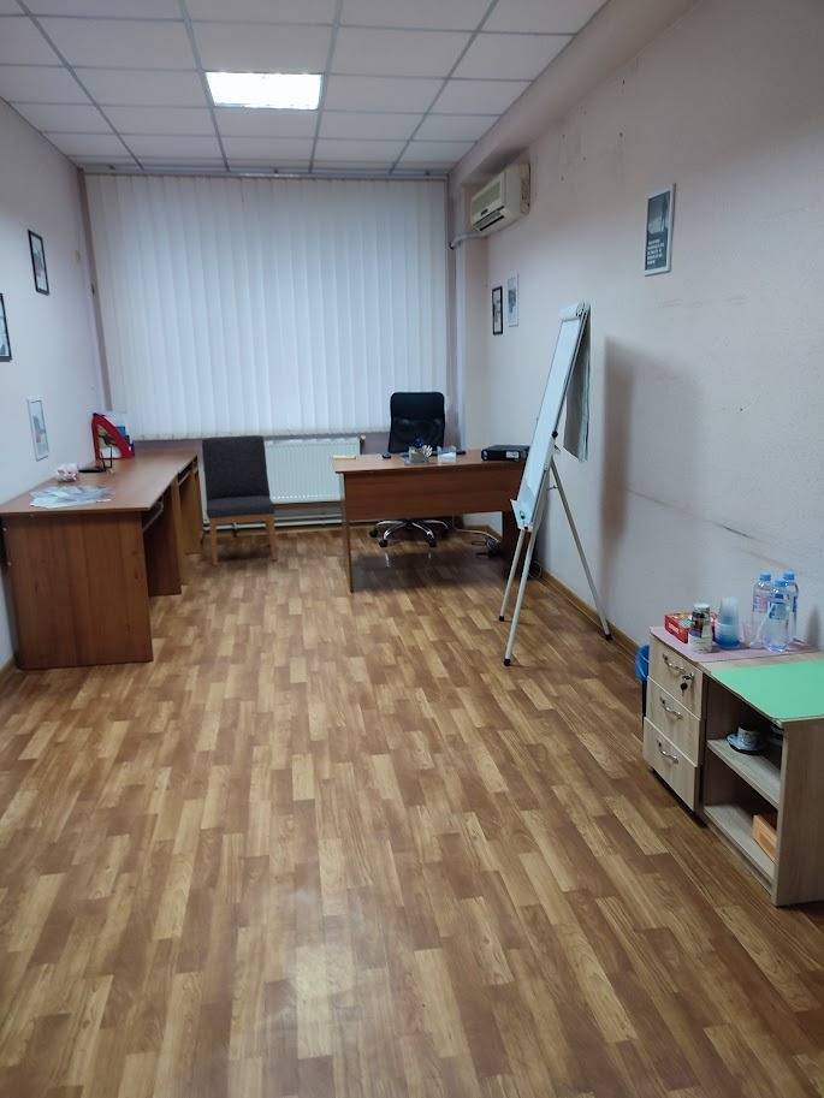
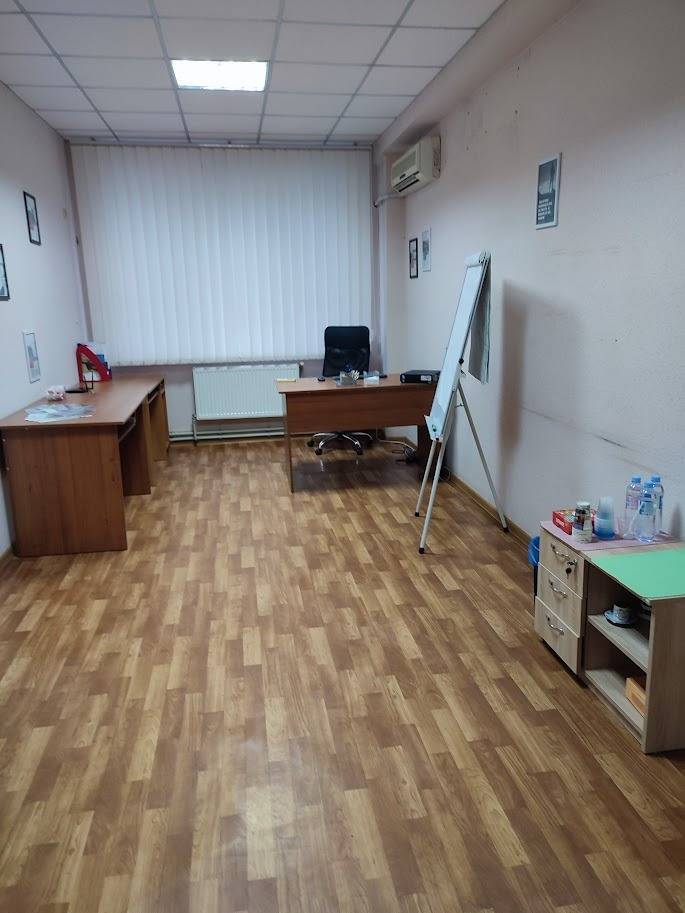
- chair [201,434,278,566]
